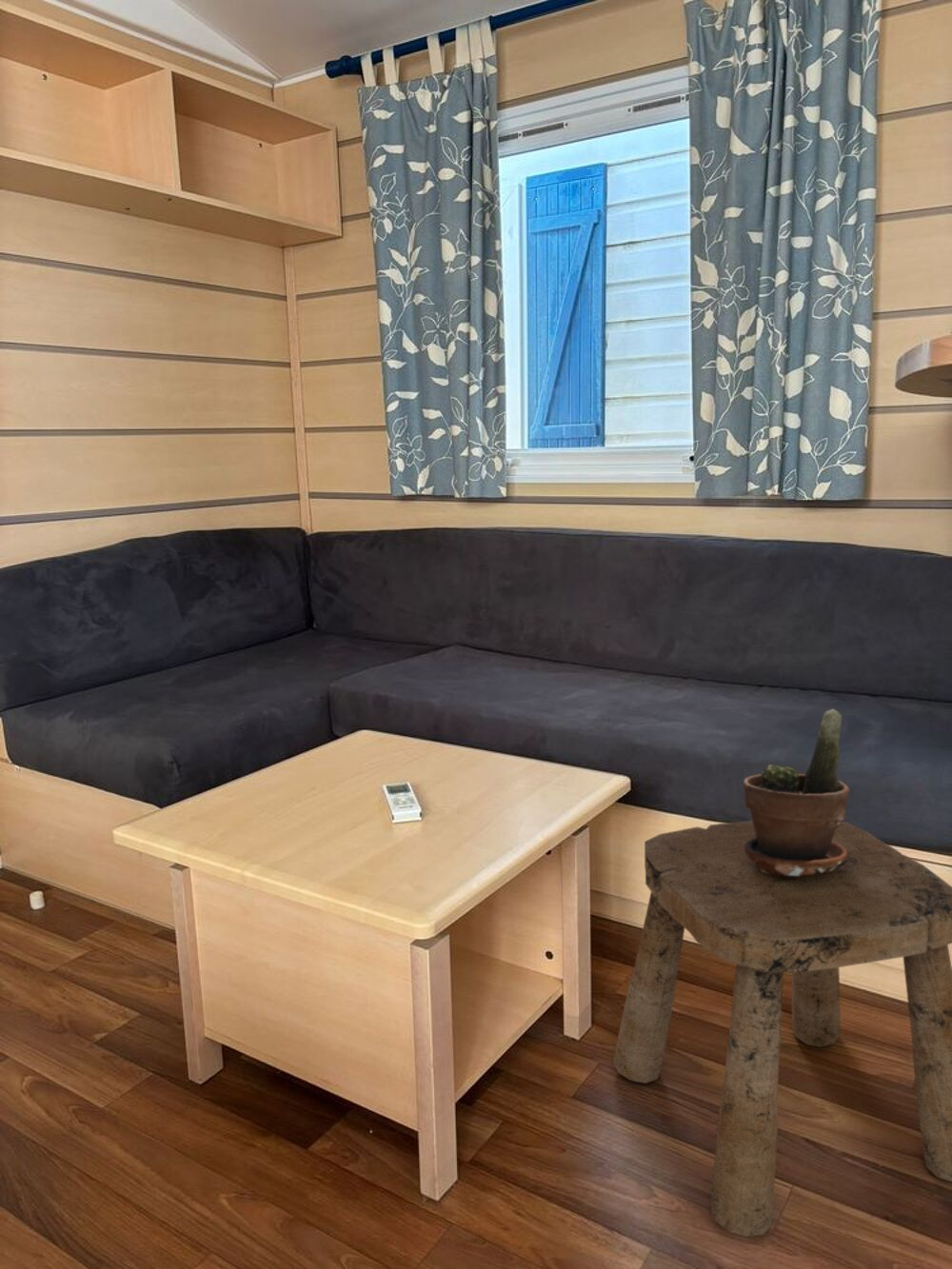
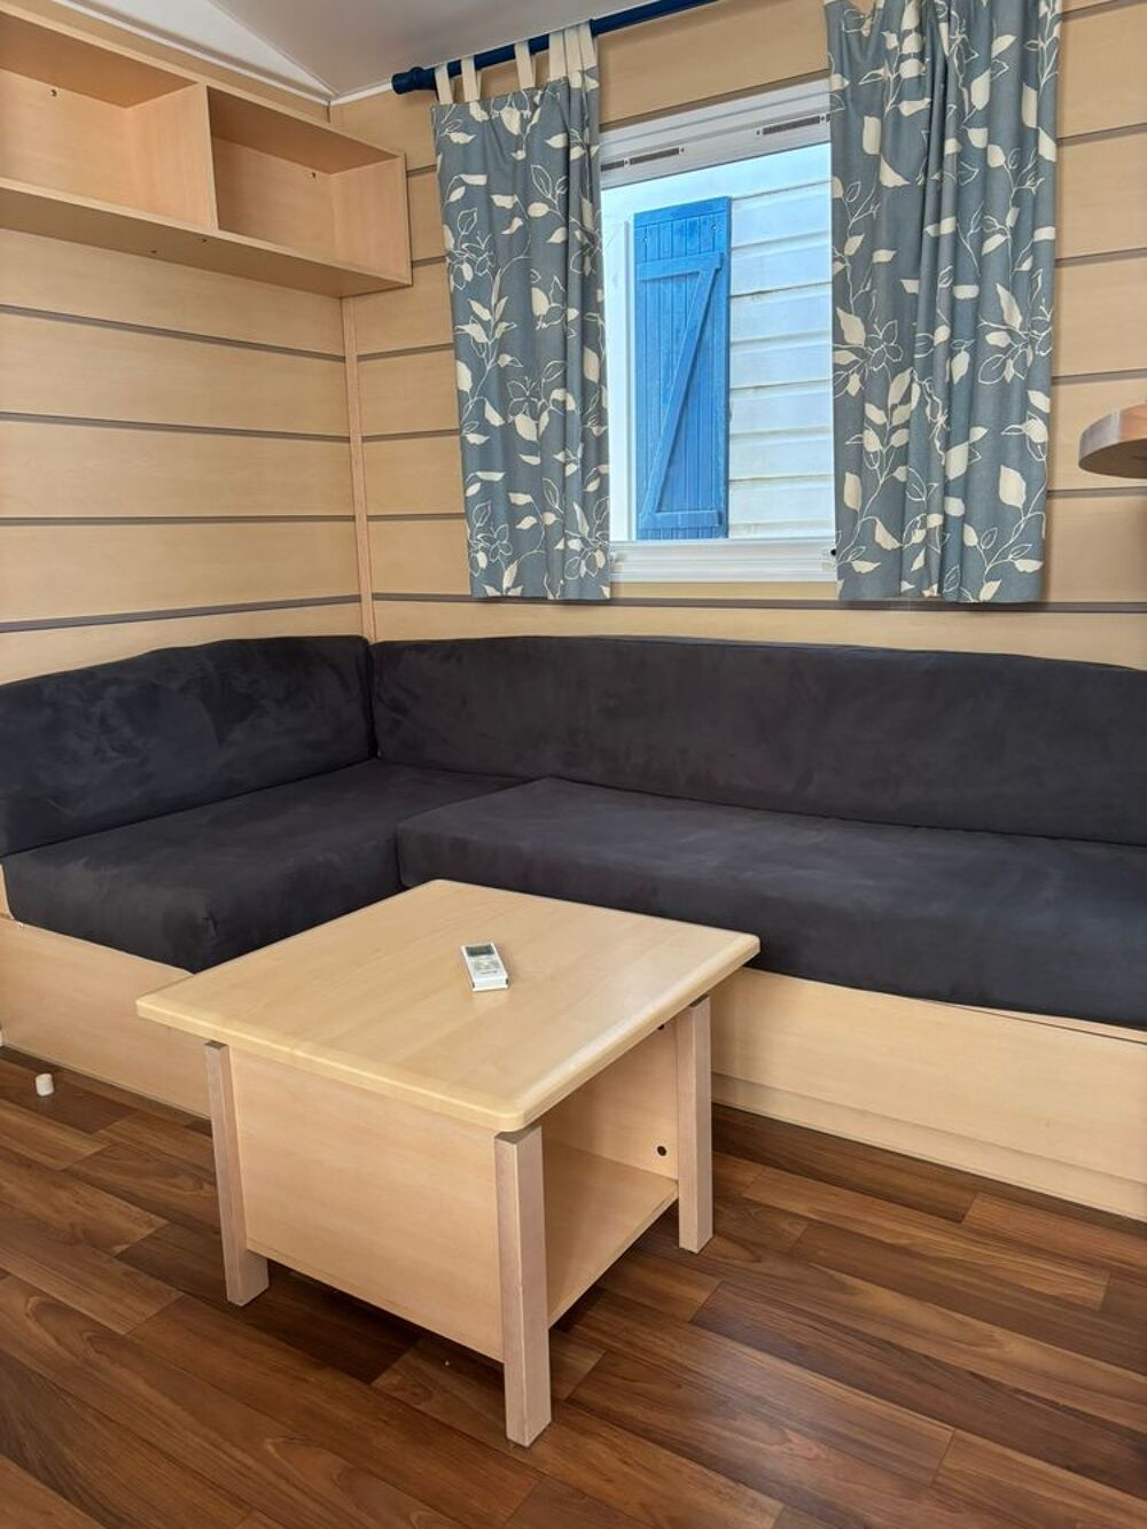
- potted plant [743,708,851,876]
- stool [612,820,952,1238]
